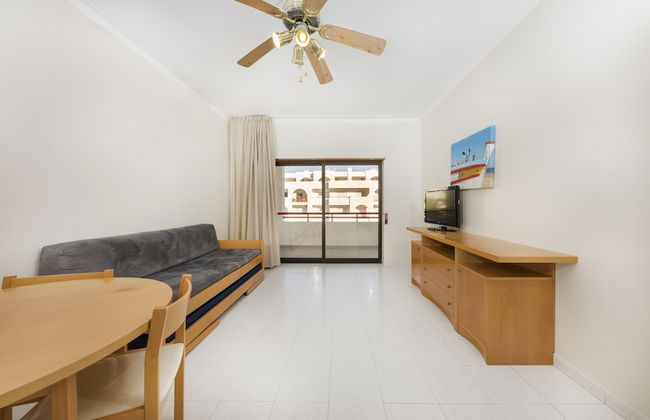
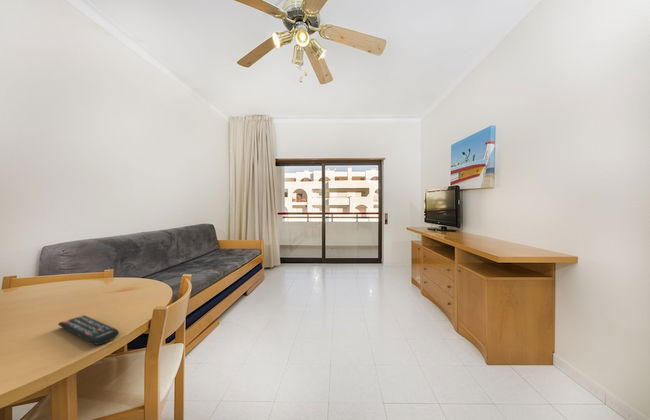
+ remote control [57,314,120,346]
